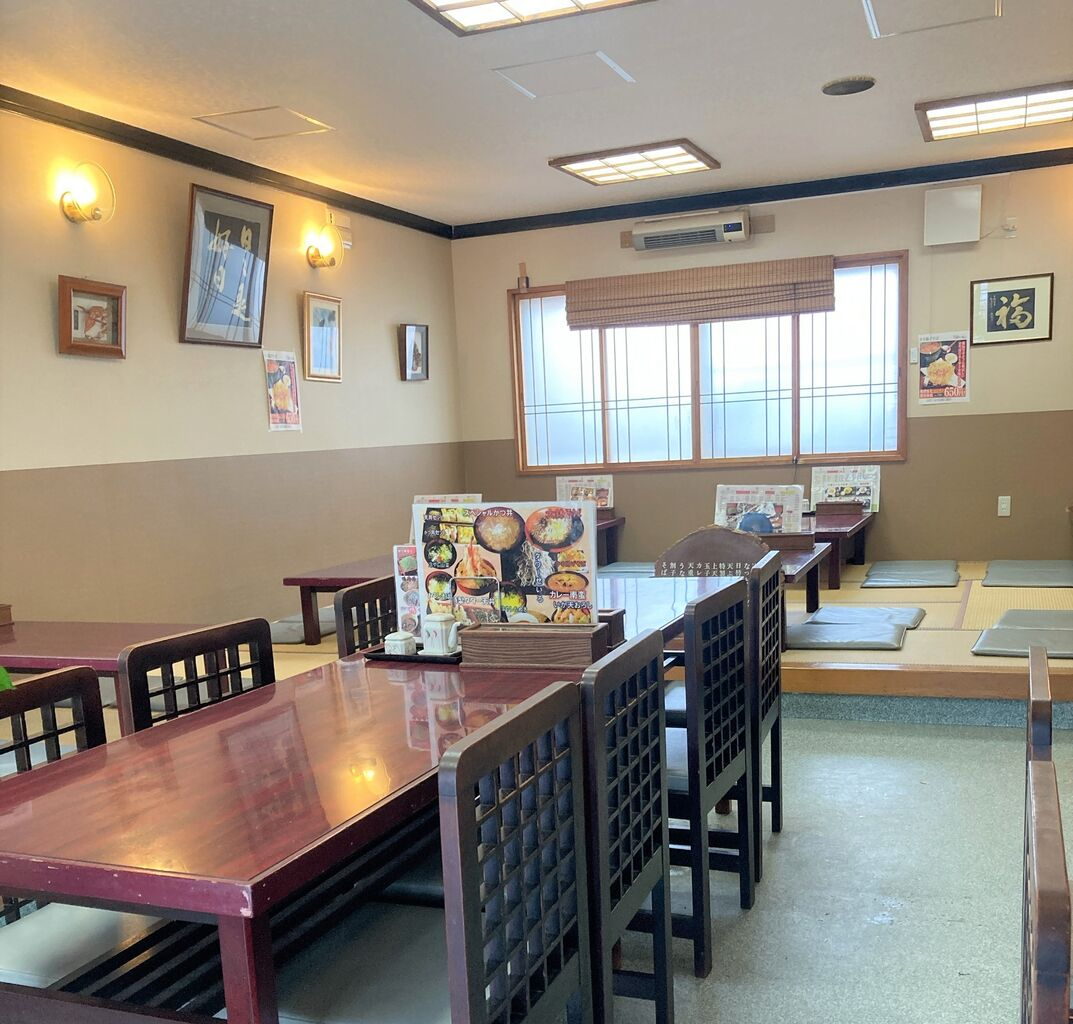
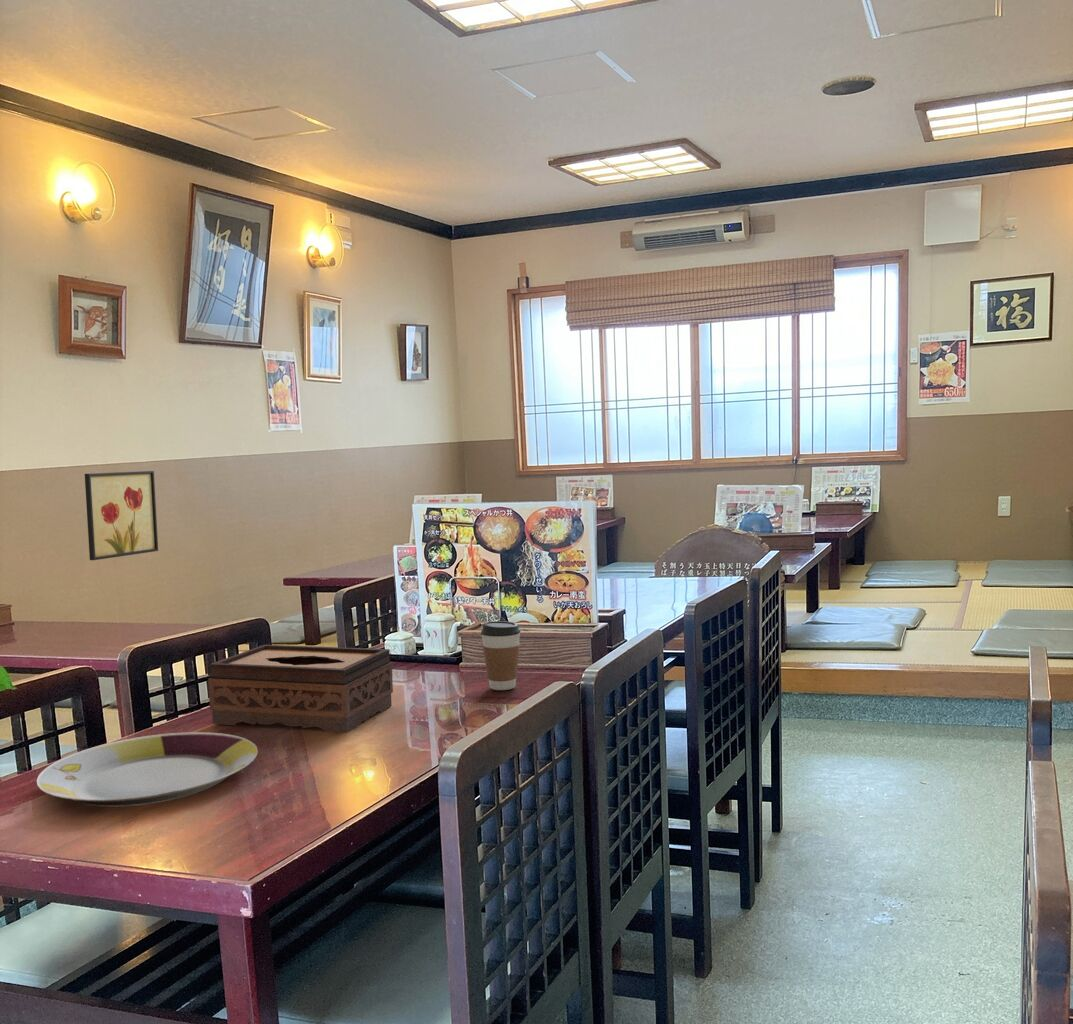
+ wall art [84,470,159,561]
+ plate [36,731,259,808]
+ tissue box [207,644,394,733]
+ coffee cup [480,620,522,691]
